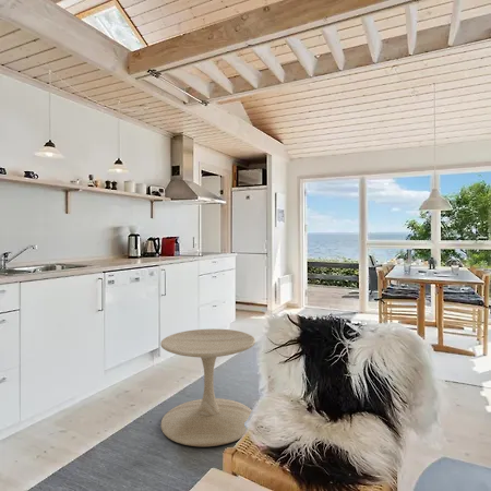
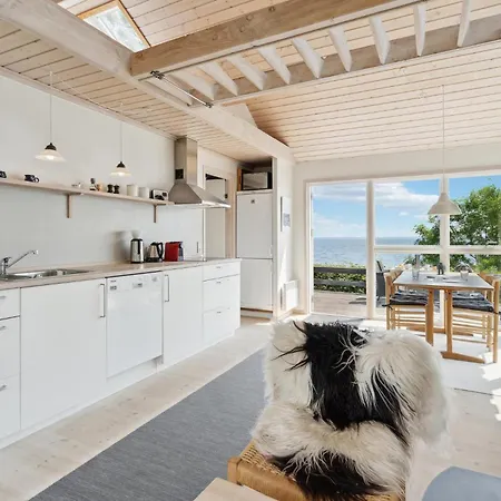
- side table [159,327,256,447]
